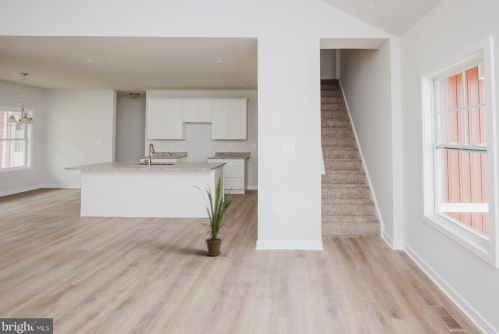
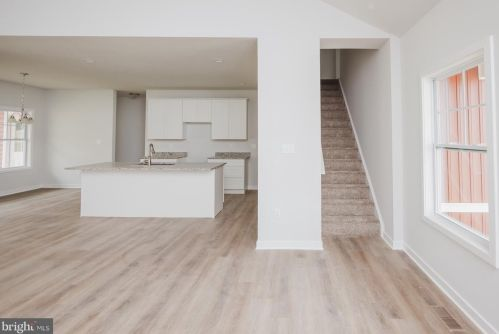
- house plant [193,175,234,257]
